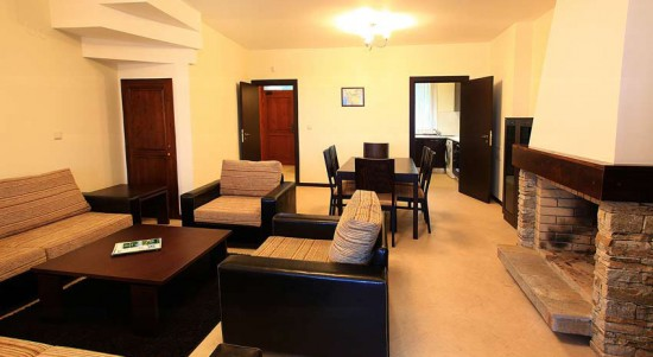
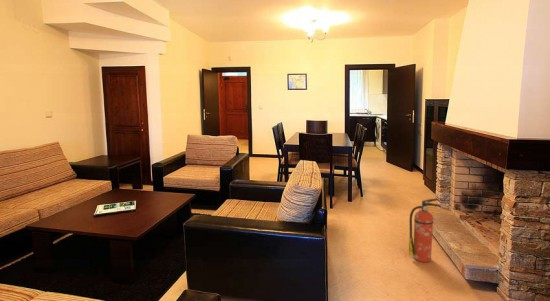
+ fire extinguisher [408,198,442,263]
